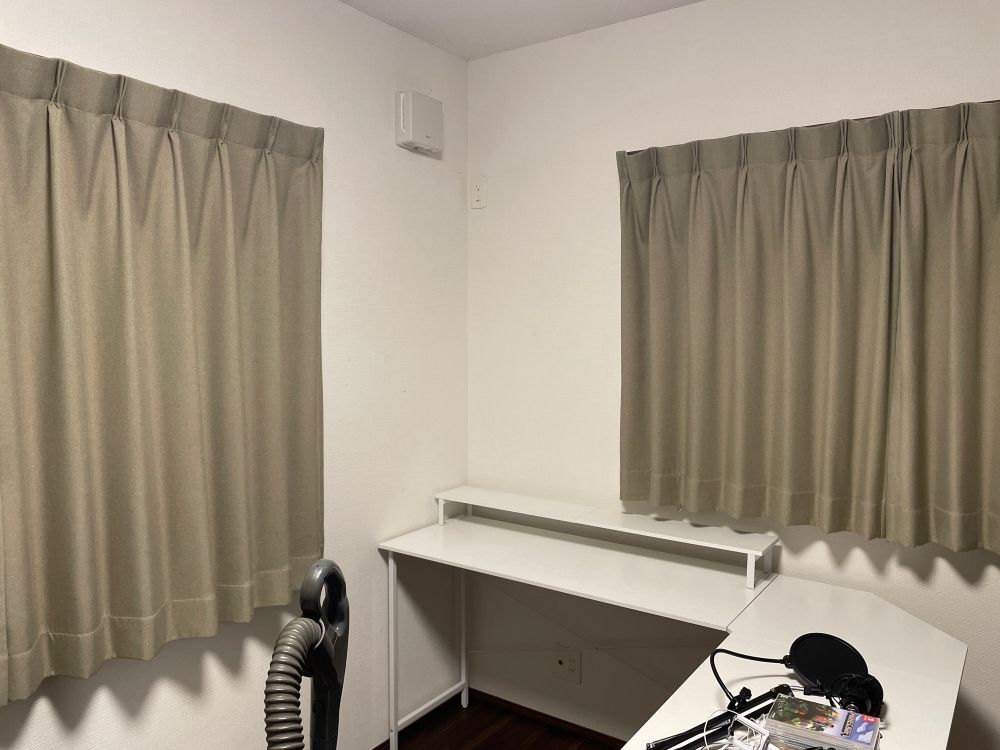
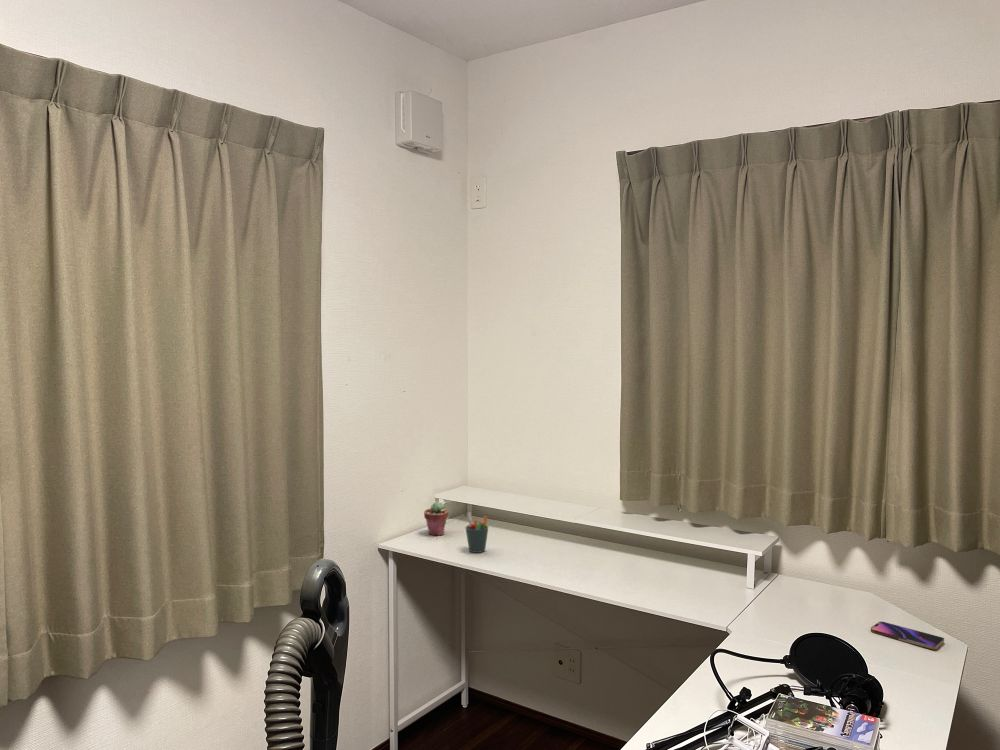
+ pen holder [464,511,489,554]
+ smartphone [870,621,945,650]
+ potted succulent [423,501,449,536]
